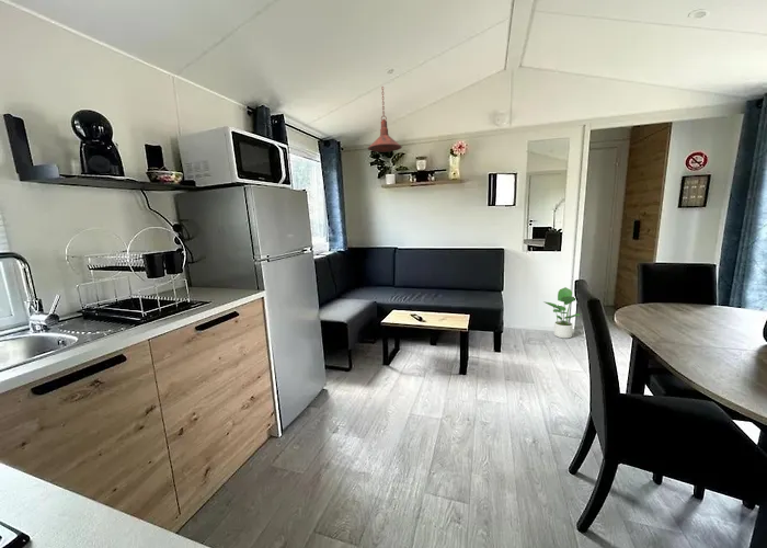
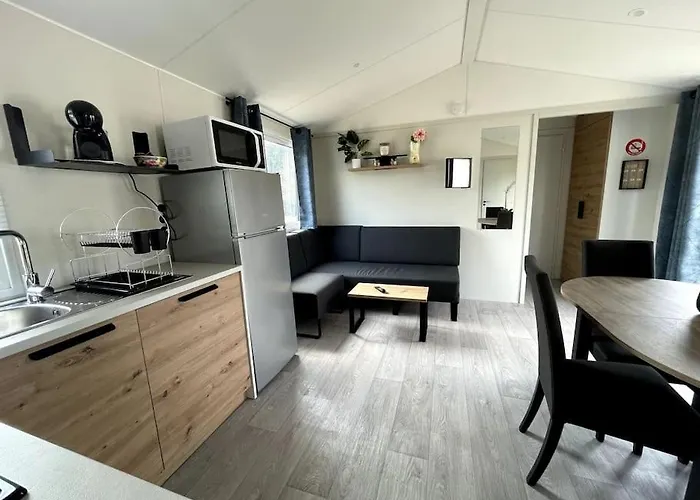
- pendant light [367,85,403,153]
- potted plant [542,286,581,340]
